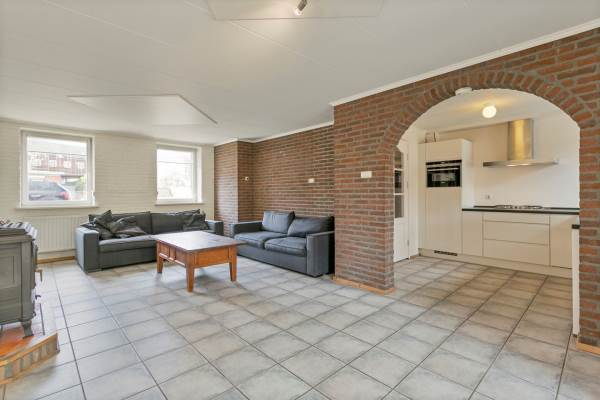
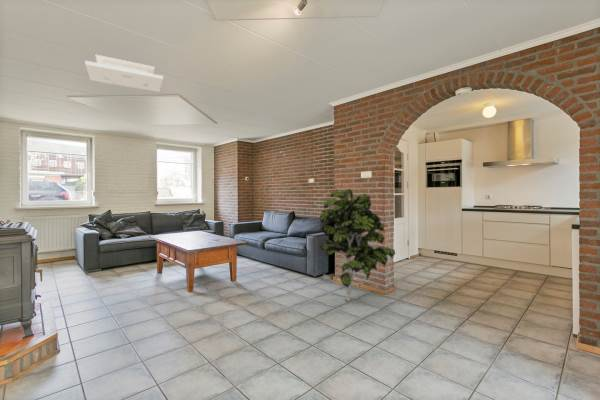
+ ceiling light [84,54,164,93]
+ indoor plant [319,188,396,302]
